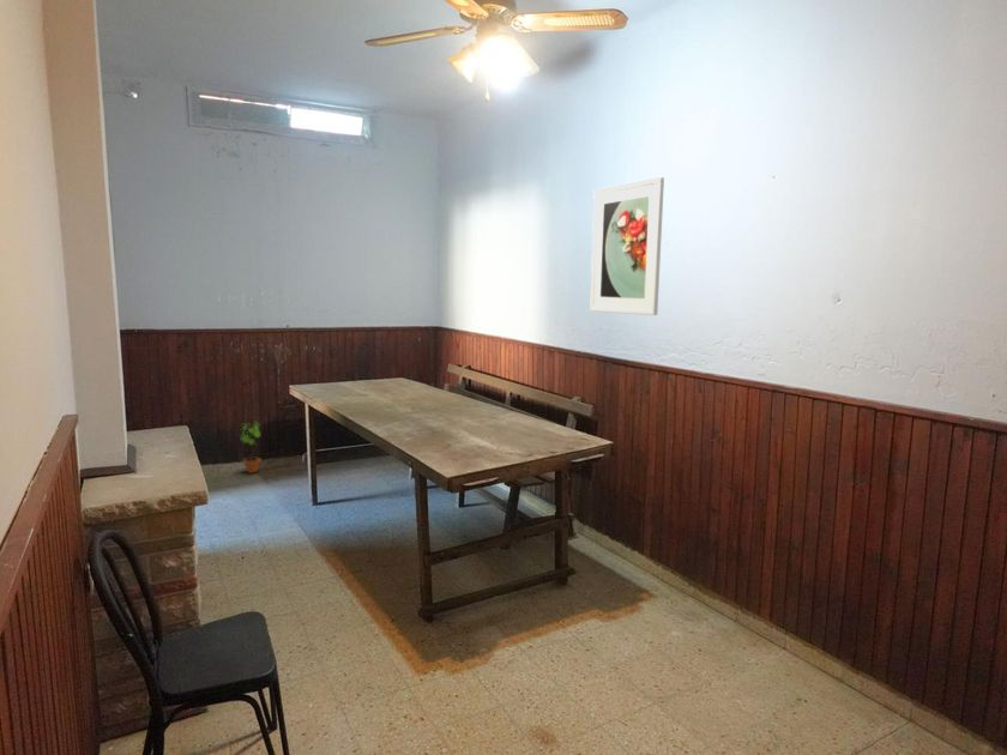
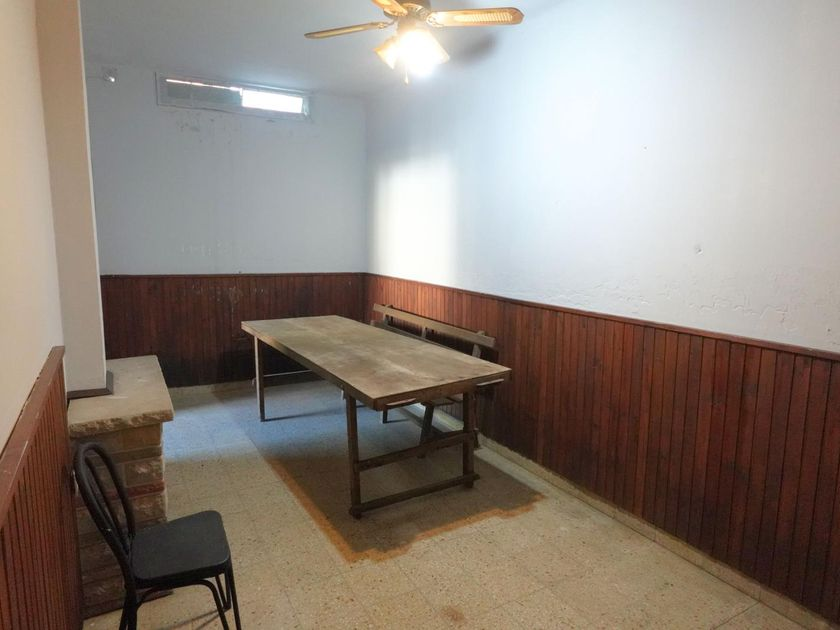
- potted plant [239,421,263,475]
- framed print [589,176,665,316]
